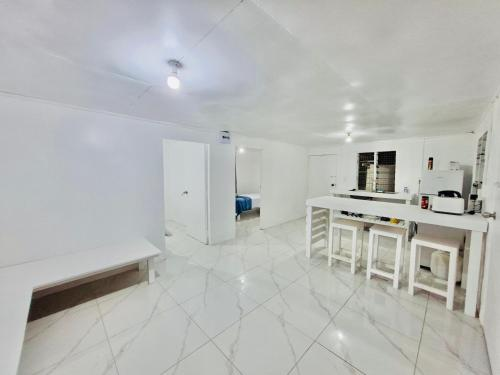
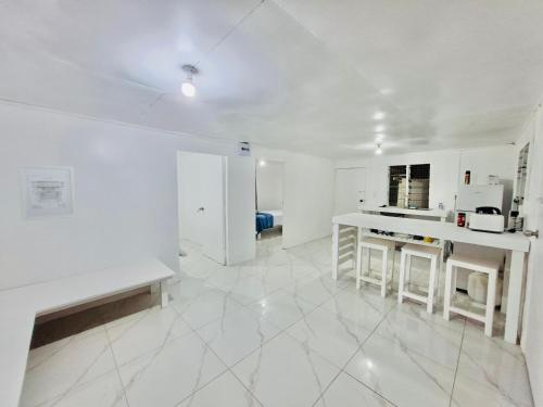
+ wall art [16,163,77,222]
